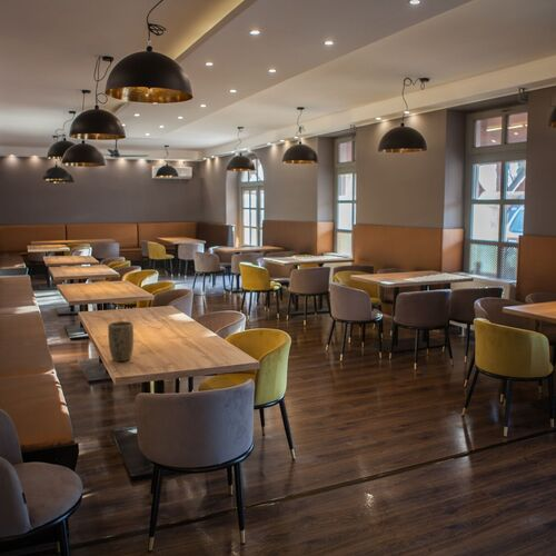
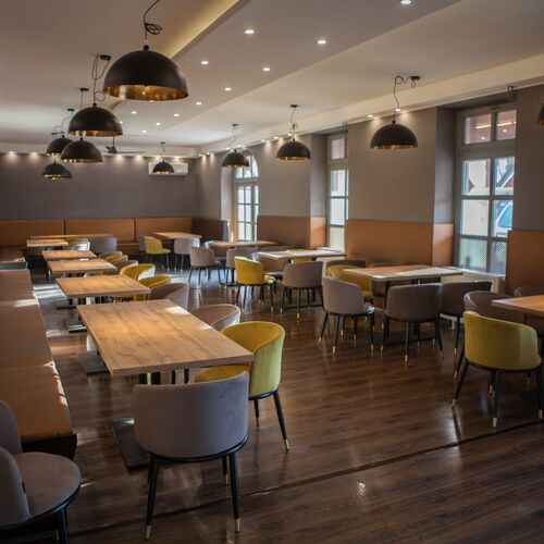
- plant pot [107,320,135,363]
